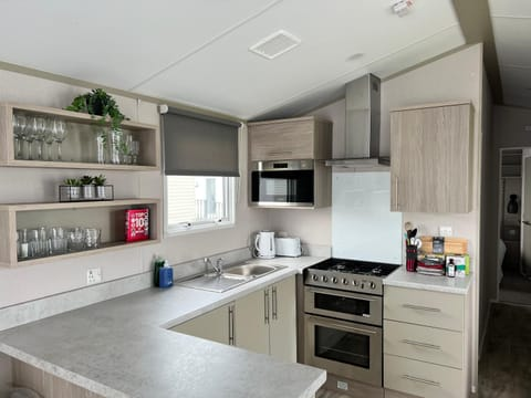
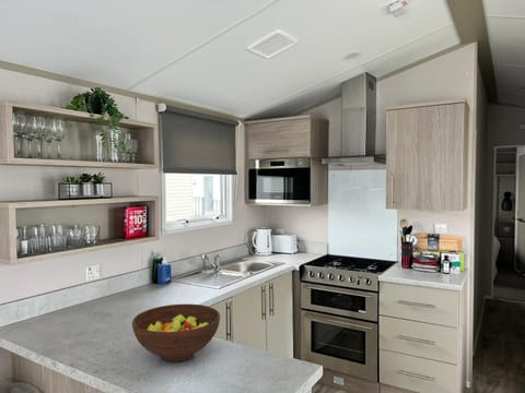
+ fruit bowl [131,303,221,362]
